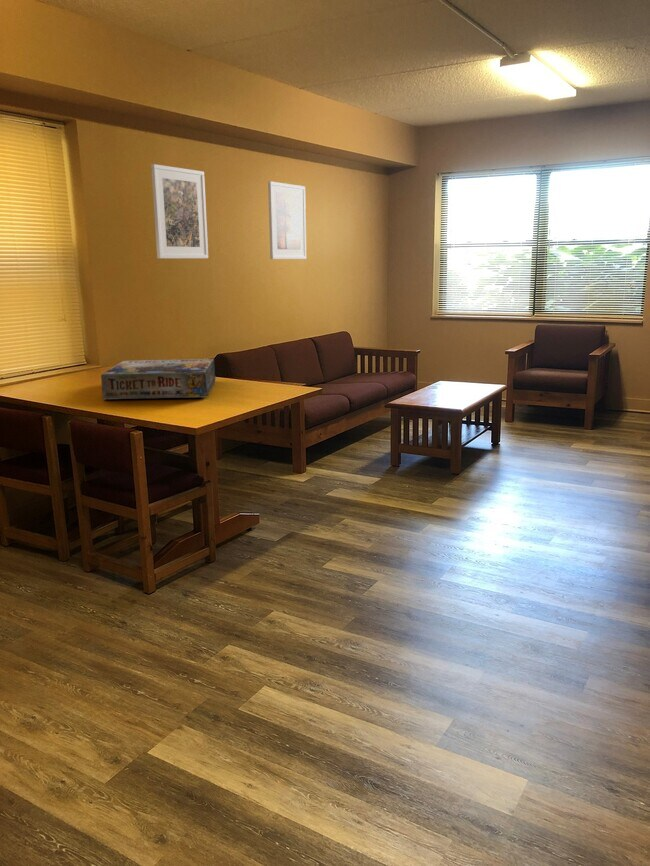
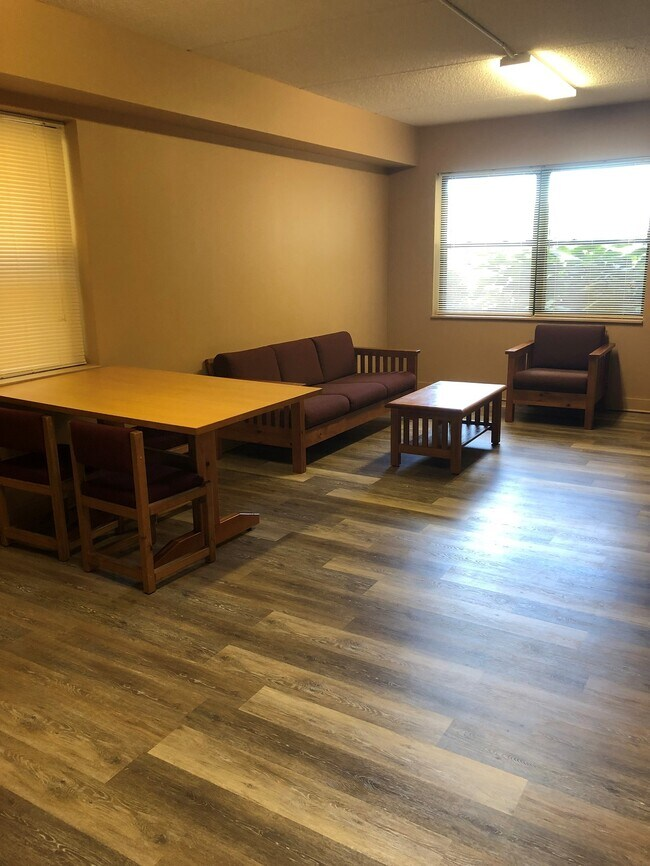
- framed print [150,163,209,259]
- board game [100,358,216,400]
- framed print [267,180,307,260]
